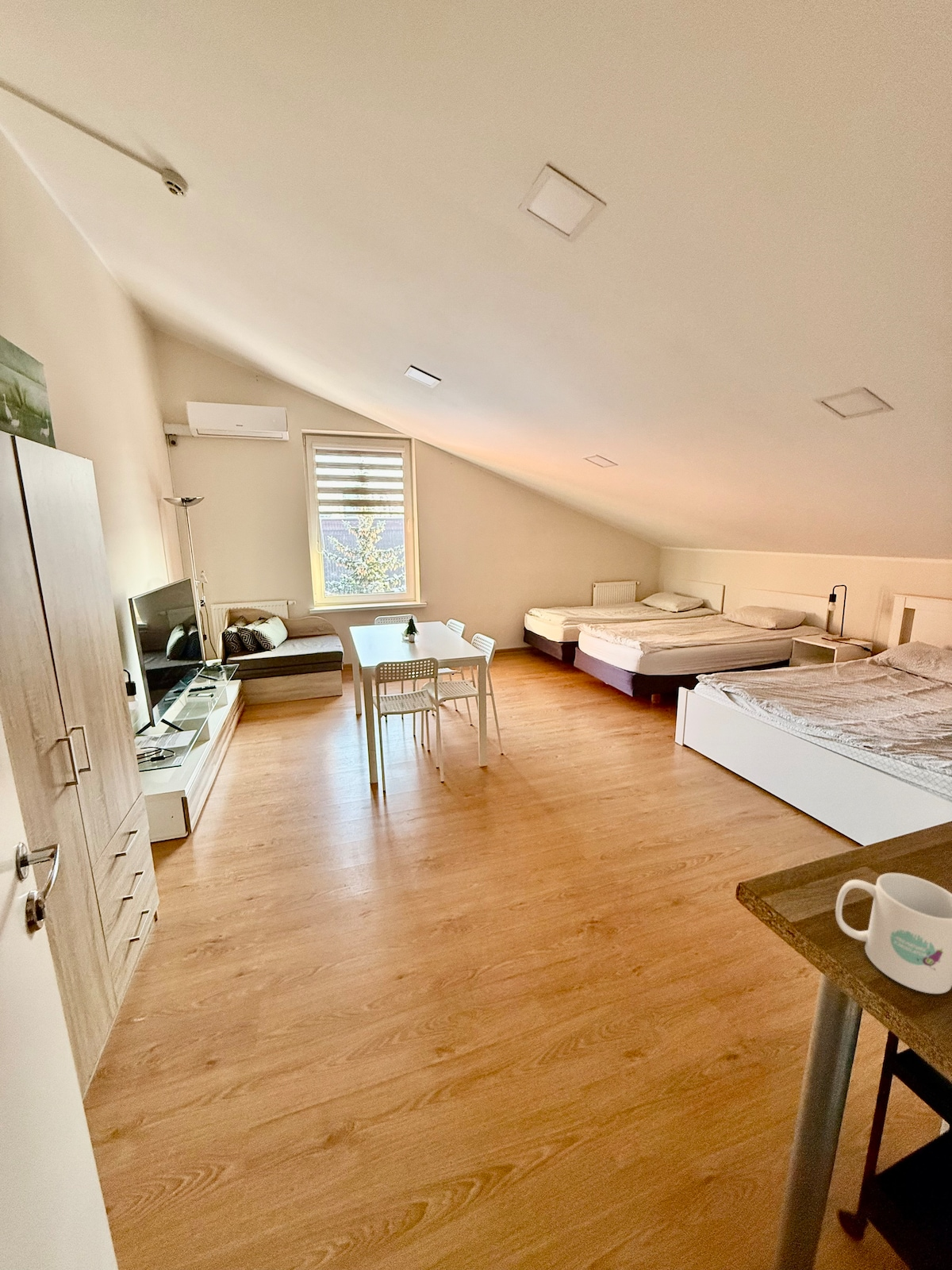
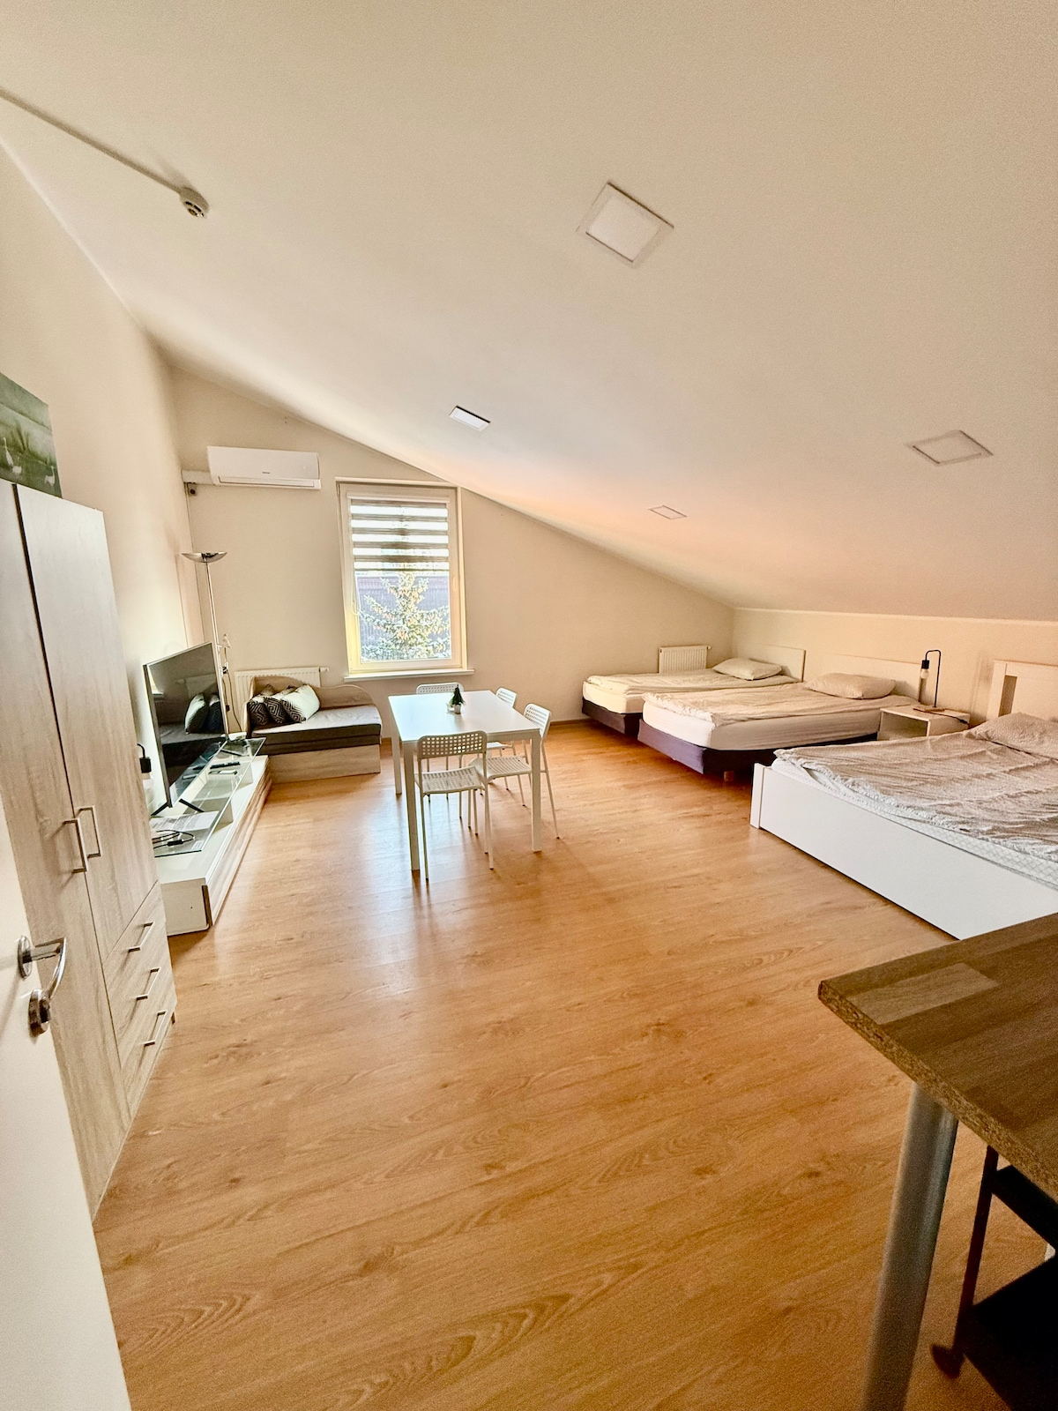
- mug [835,872,952,995]
